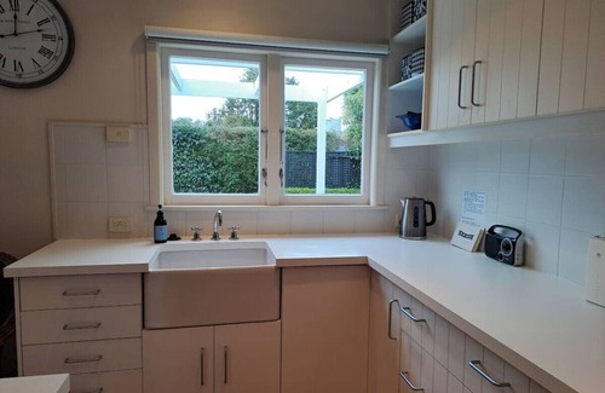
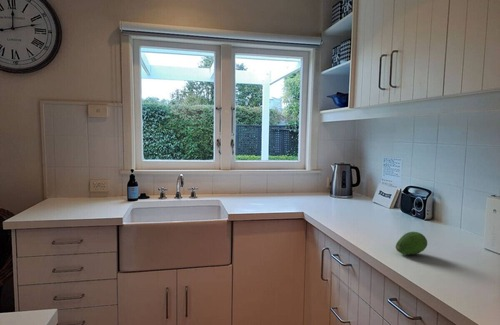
+ fruit [395,231,428,255]
